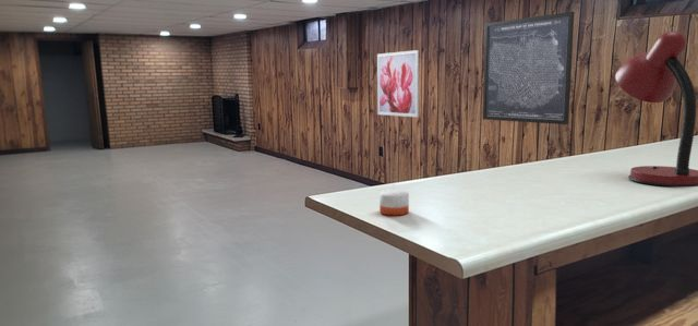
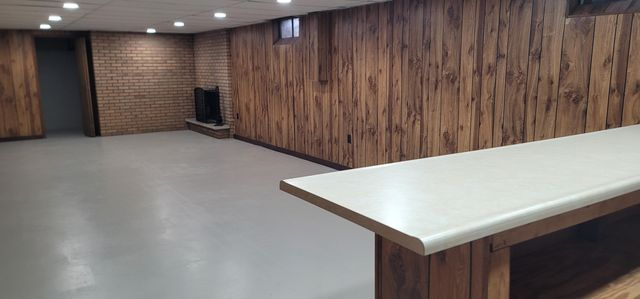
- wall art [376,49,420,118]
- desk lamp [614,29,698,188]
- candle [378,183,410,216]
- wall art [482,11,575,125]
